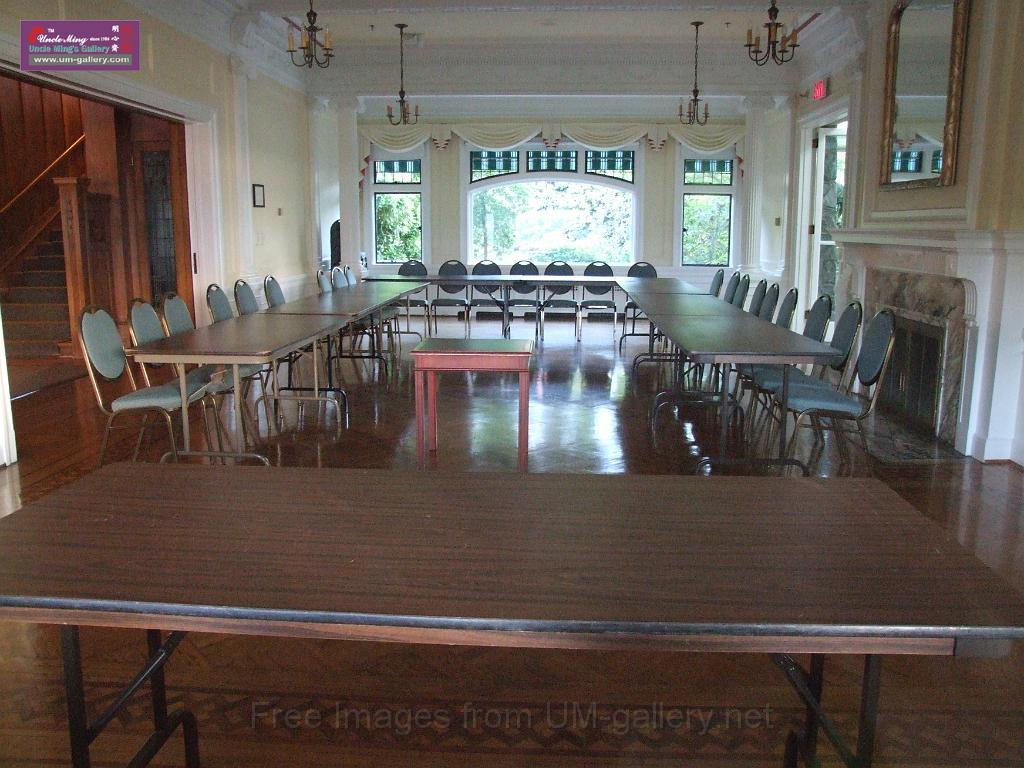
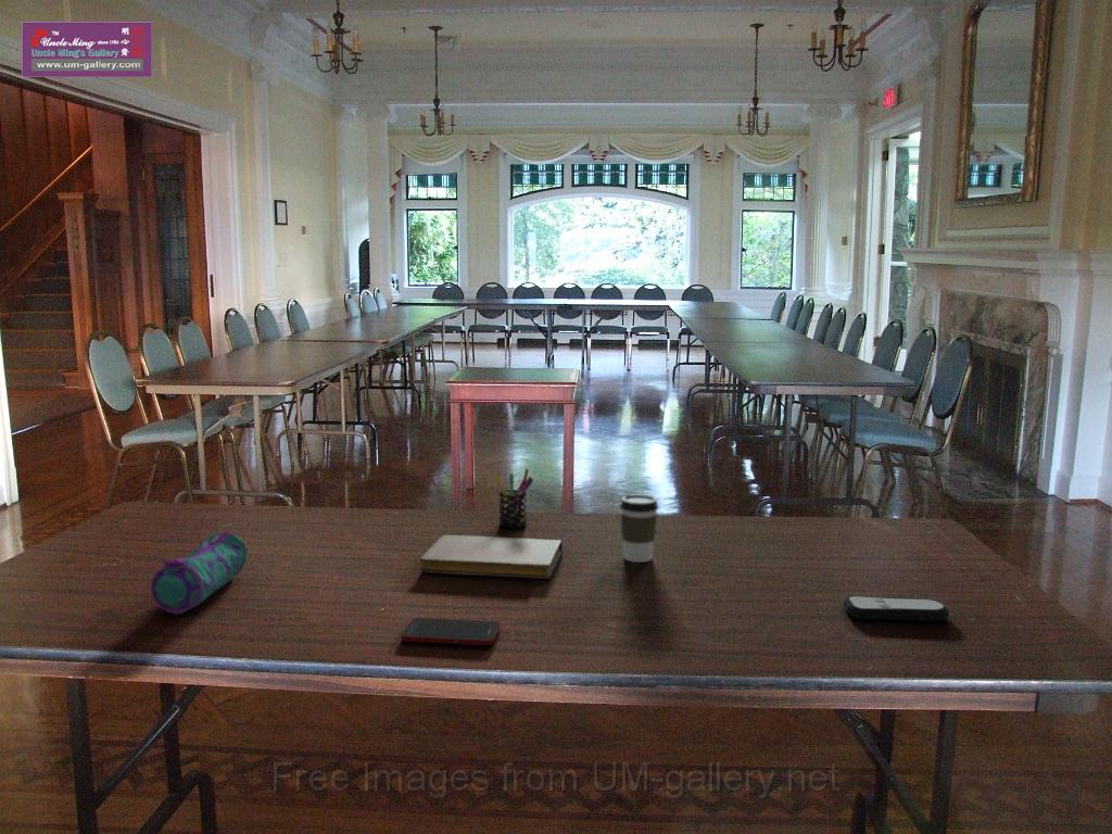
+ coffee cup [619,494,659,564]
+ notebook [419,534,564,580]
+ pen holder [492,468,534,530]
+ pencil case [150,529,249,615]
+ remote control [842,595,950,622]
+ cell phone [400,617,501,646]
